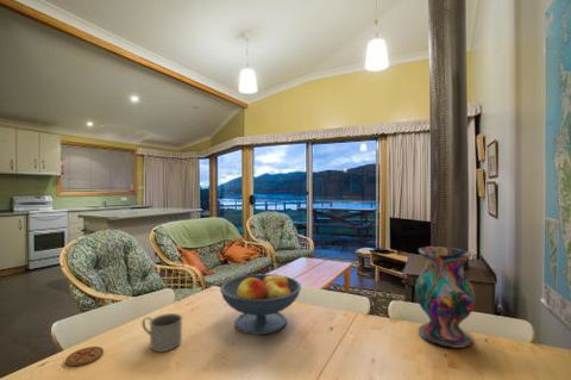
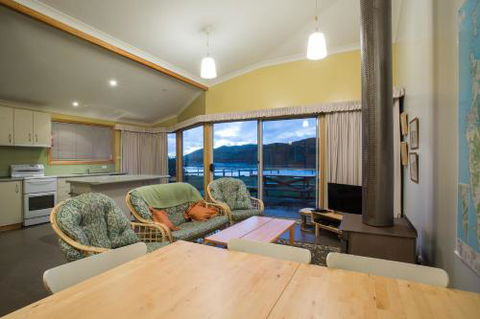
- coaster [64,345,105,367]
- fruit bowl [219,273,302,336]
- mug [140,312,183,353]
- vase [414,245,476,349]
